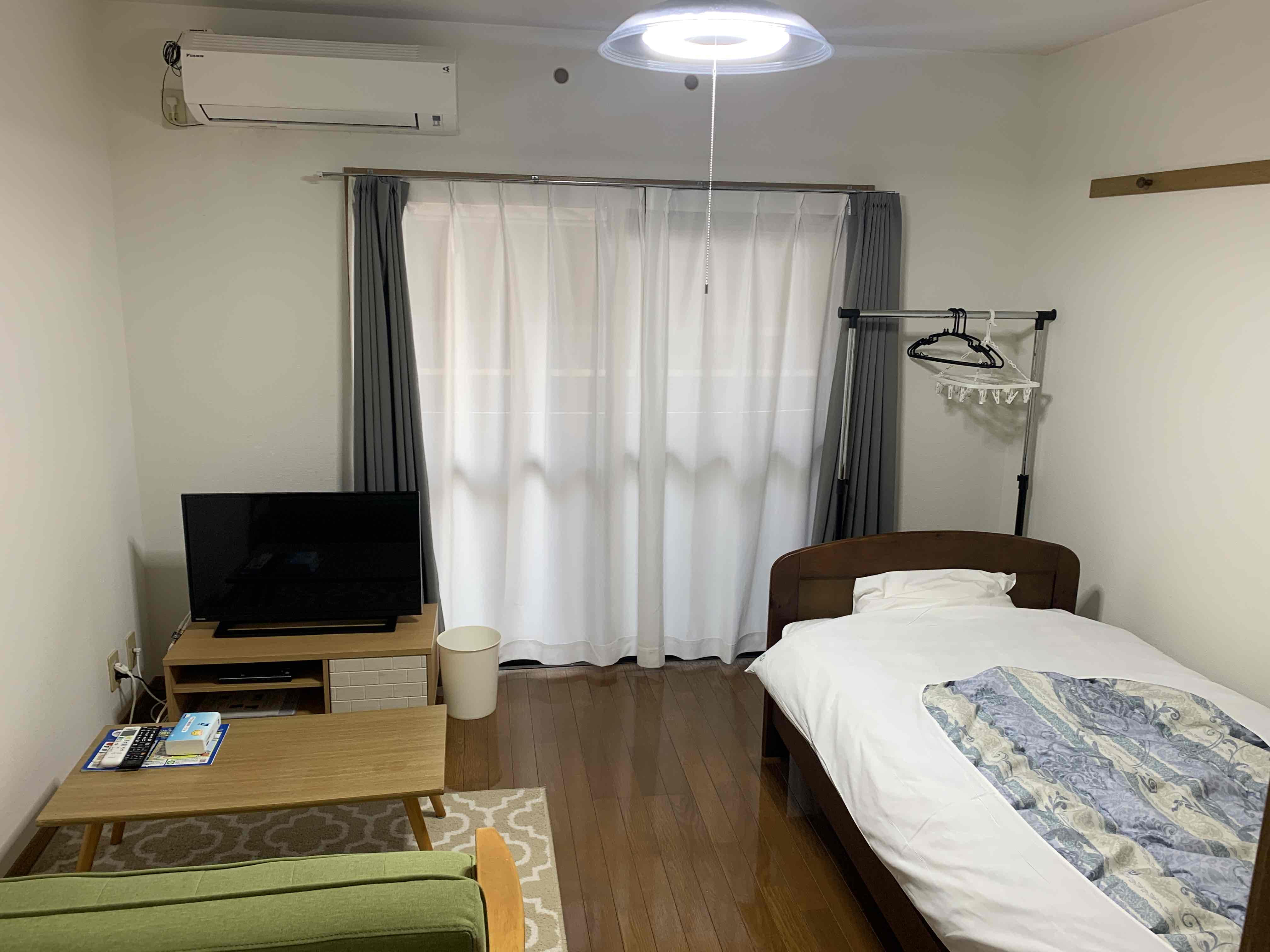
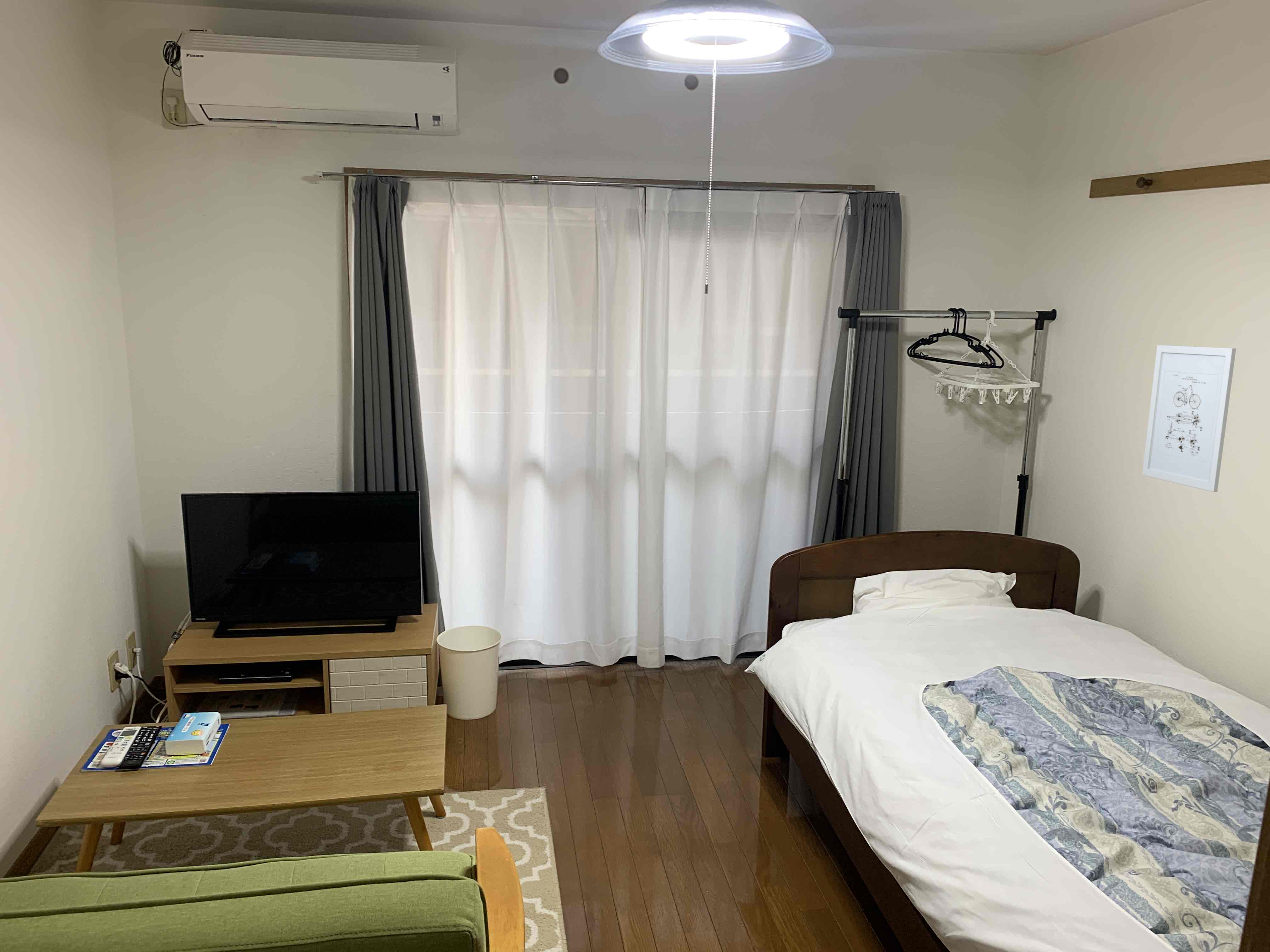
+ wall art [1142,345,1236,492]
